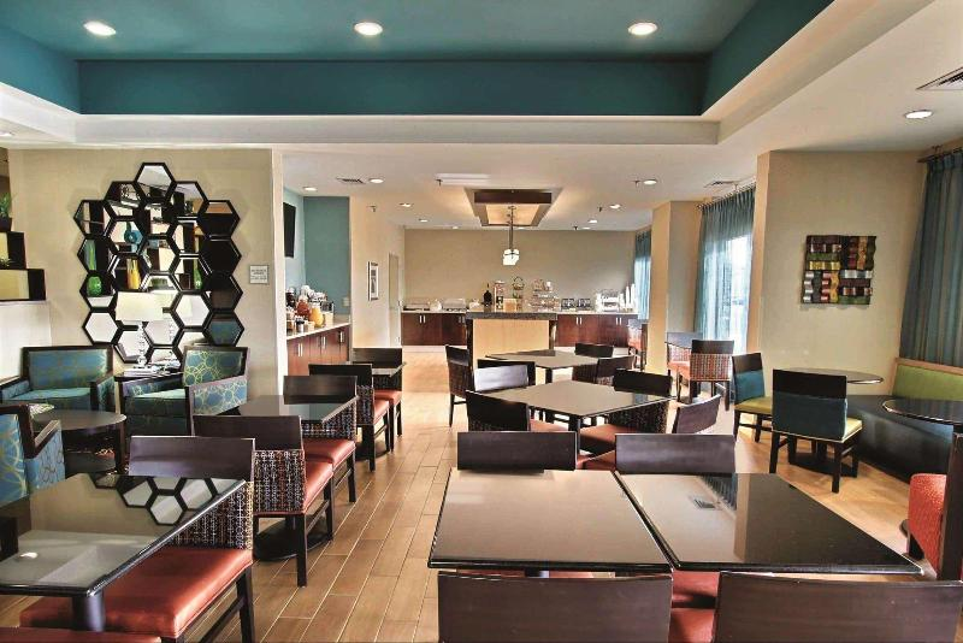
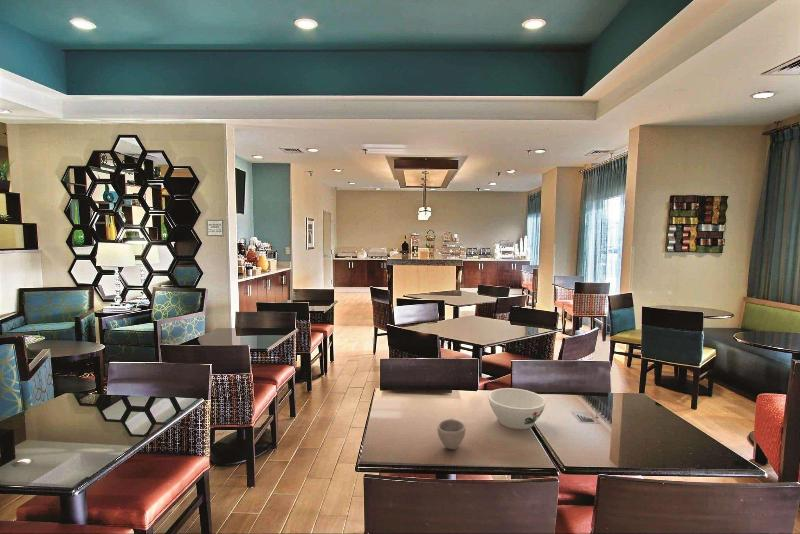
+ cup [437,417,467,450]
+ bowl [487,387,547,430]
